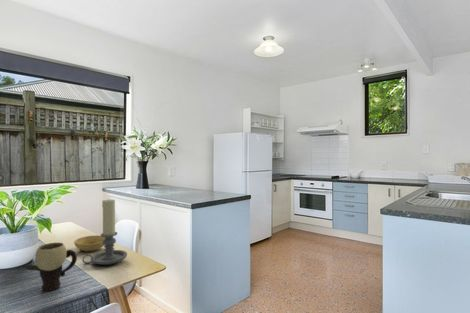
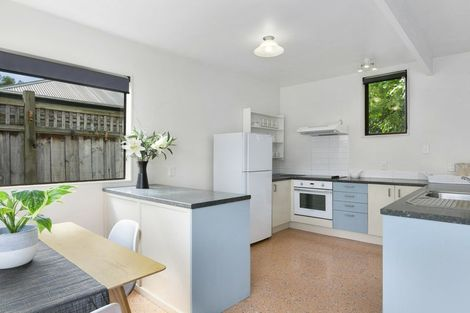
- bowl [73,234,105,252]
- candle holder [82,198,128,266]
- mug [25,242,78,292]
